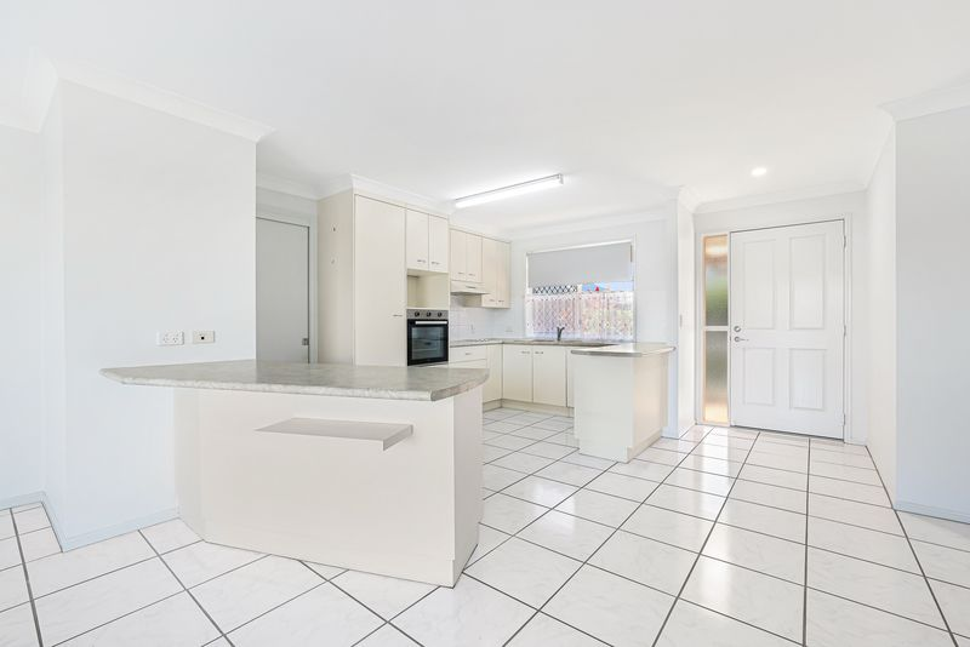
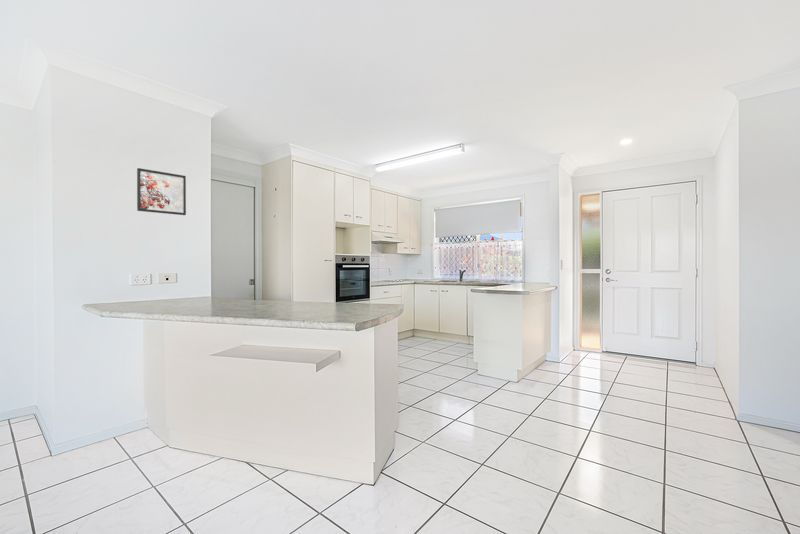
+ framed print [136,167,187,216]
